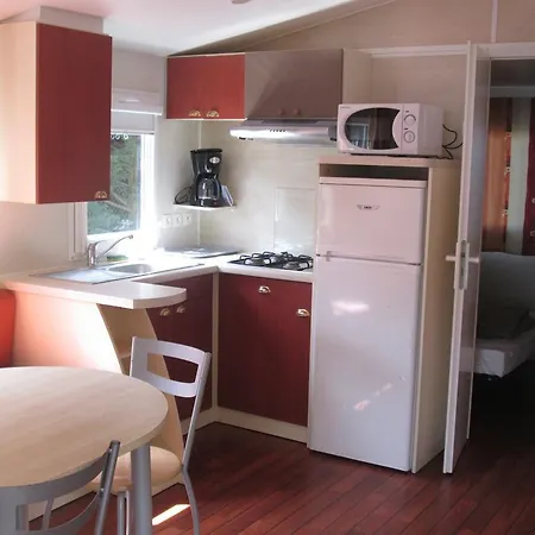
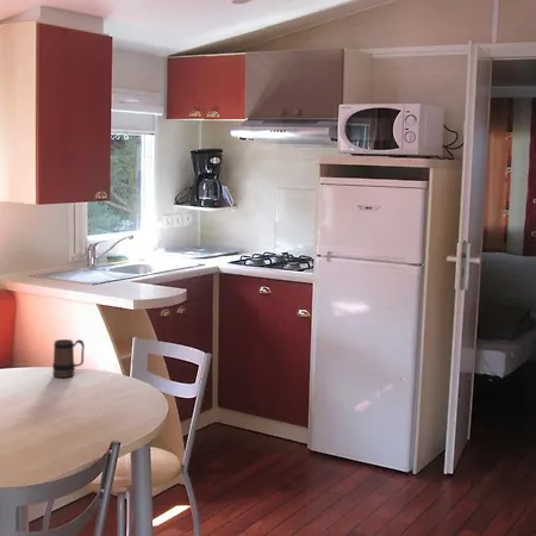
+ mug [51,338,86,379]
